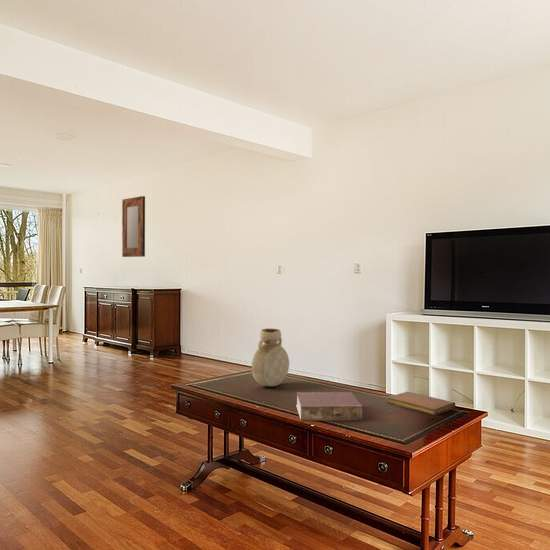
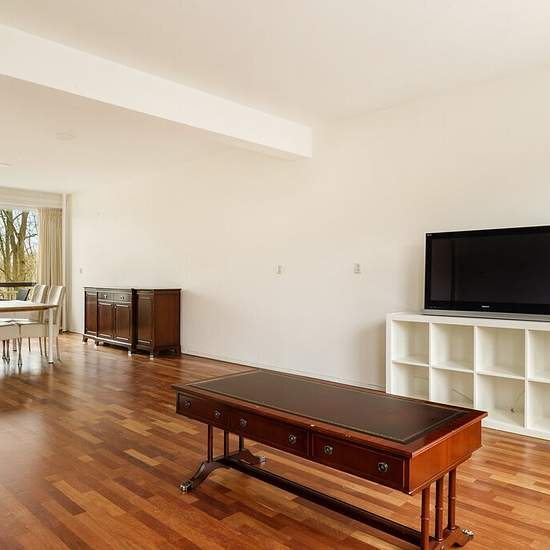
- book [295,391,363,422]
- home mirror [121,195,146,258]
- vase [251,327,290,388]
- notebook [387,391,456,416]
